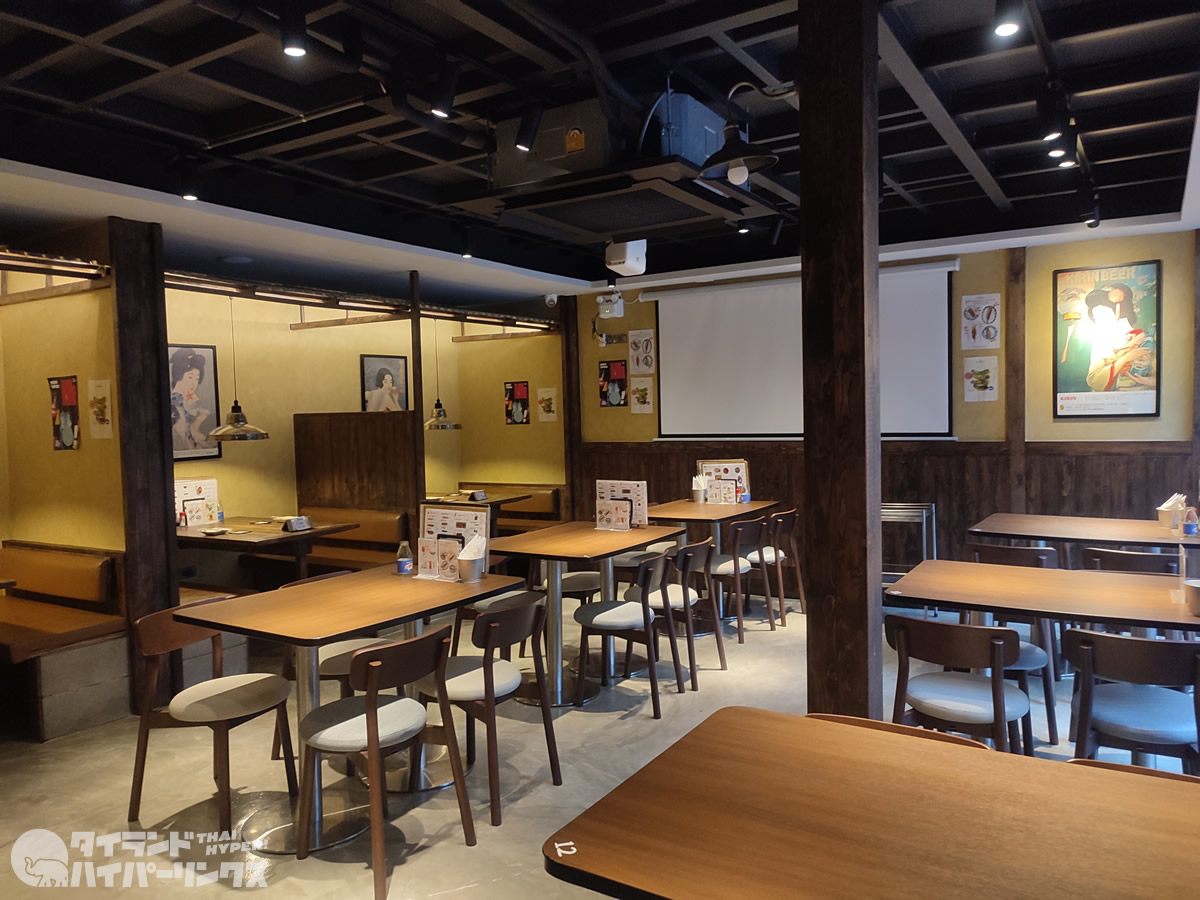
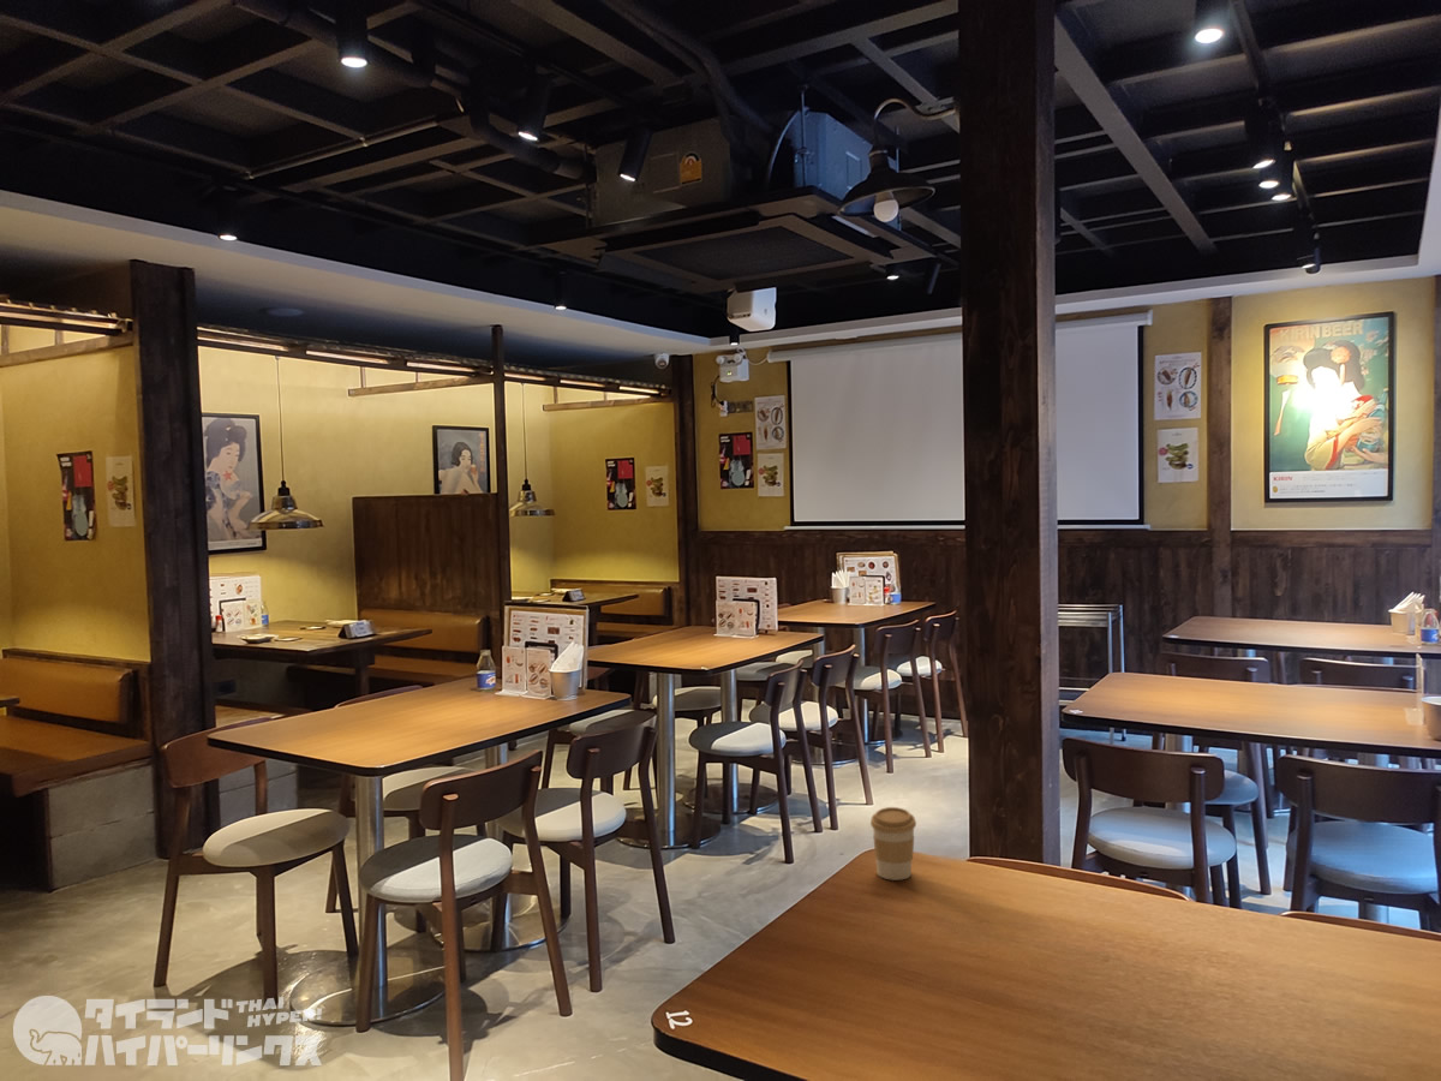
+ coffee cup [869,806,917,882]
